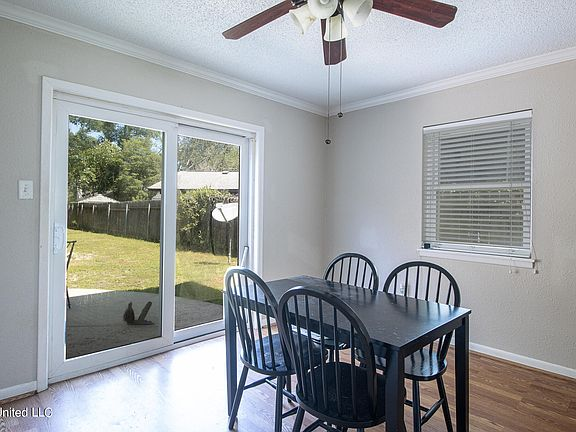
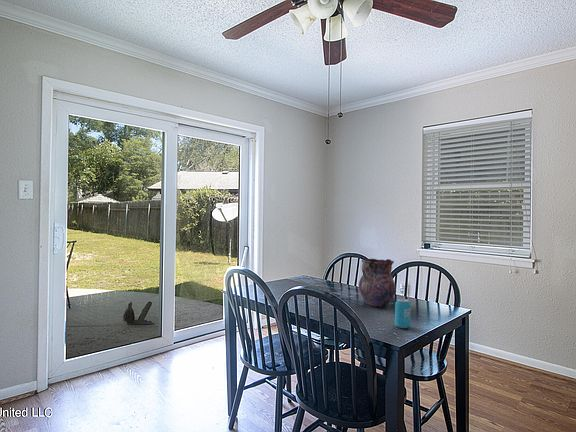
+ vase [358,258,397,308]
+ beverage can [394,298,412,329]
